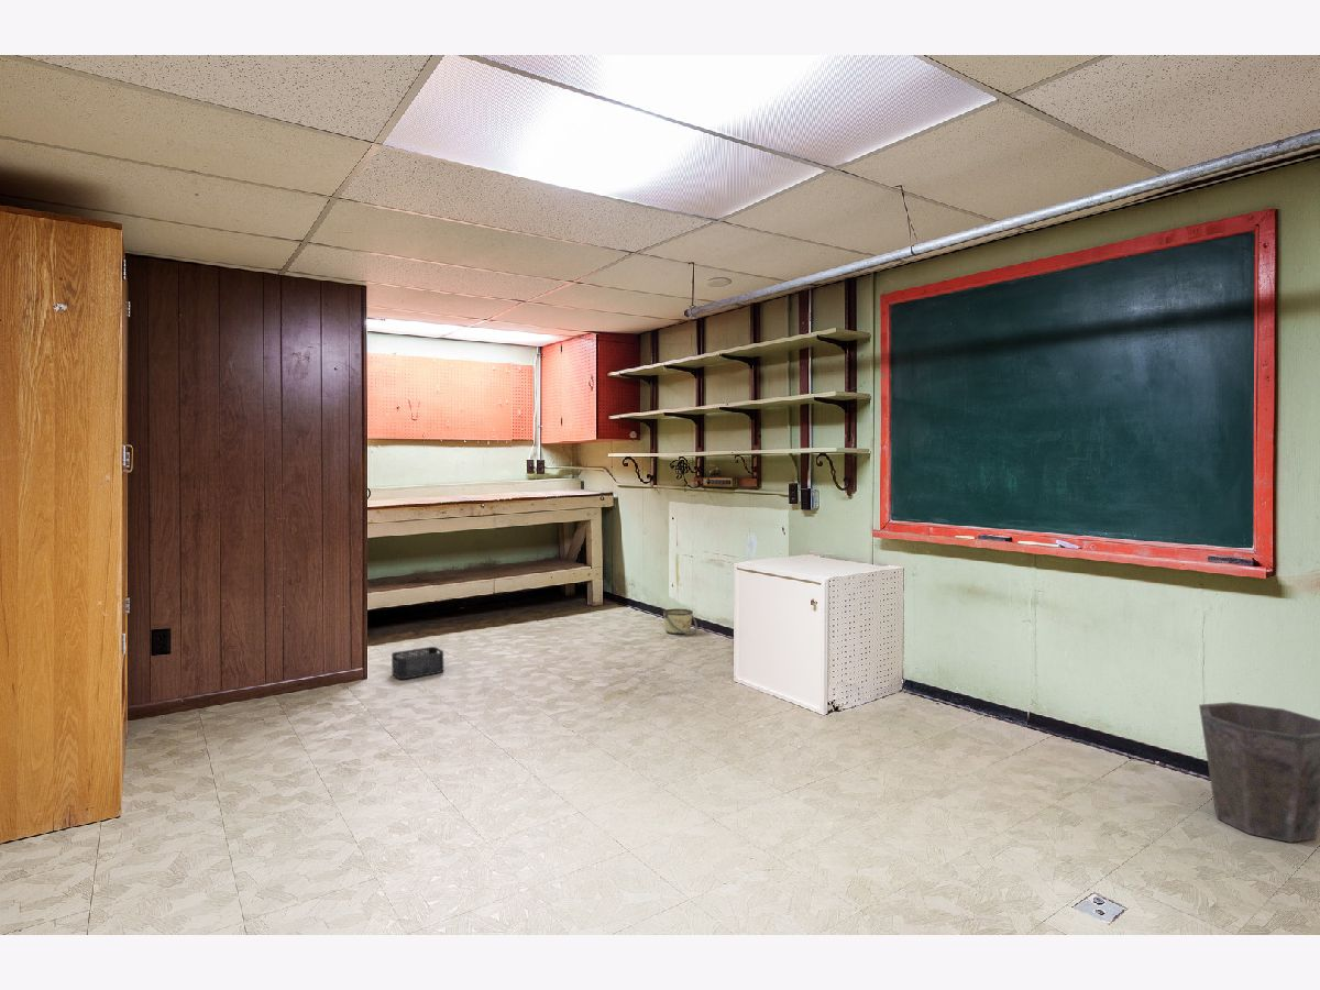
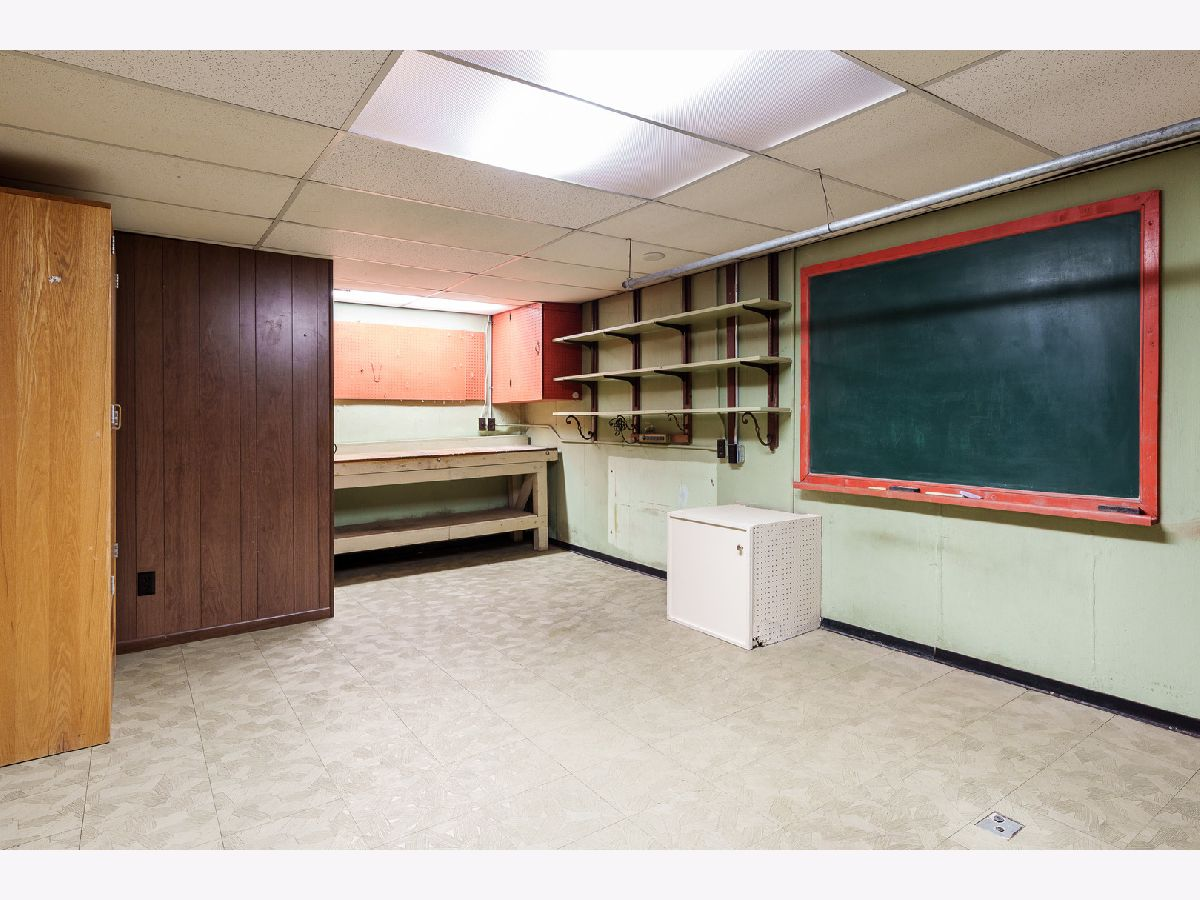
- storage bin [391,646,444,680]
- bucket [662,608,698,636]
- waste bin [1198,701,1320,844]
